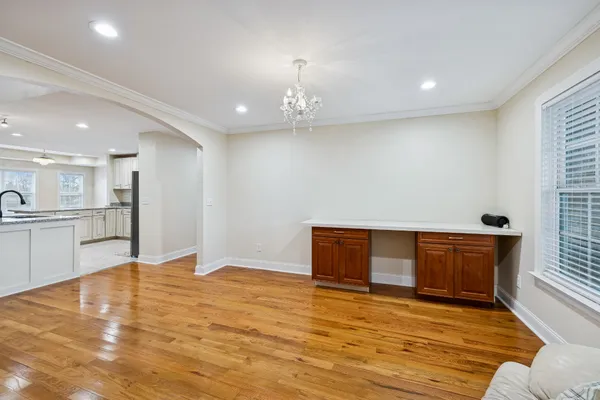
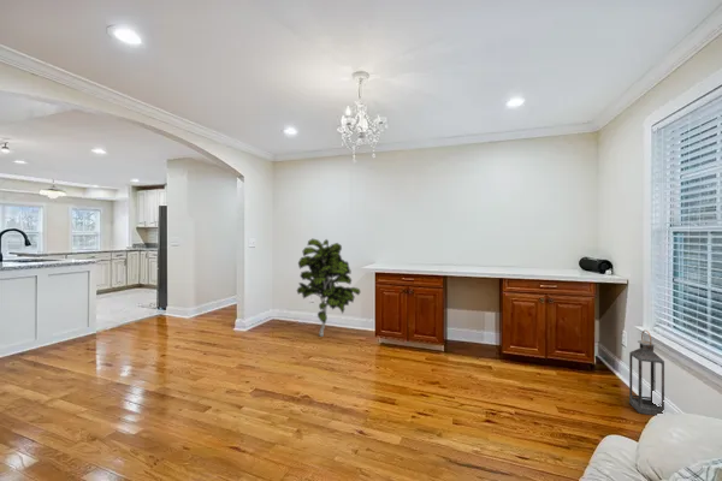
+ indoor plant [296,238,362,338]
+ lantern [628,329,665,416]
